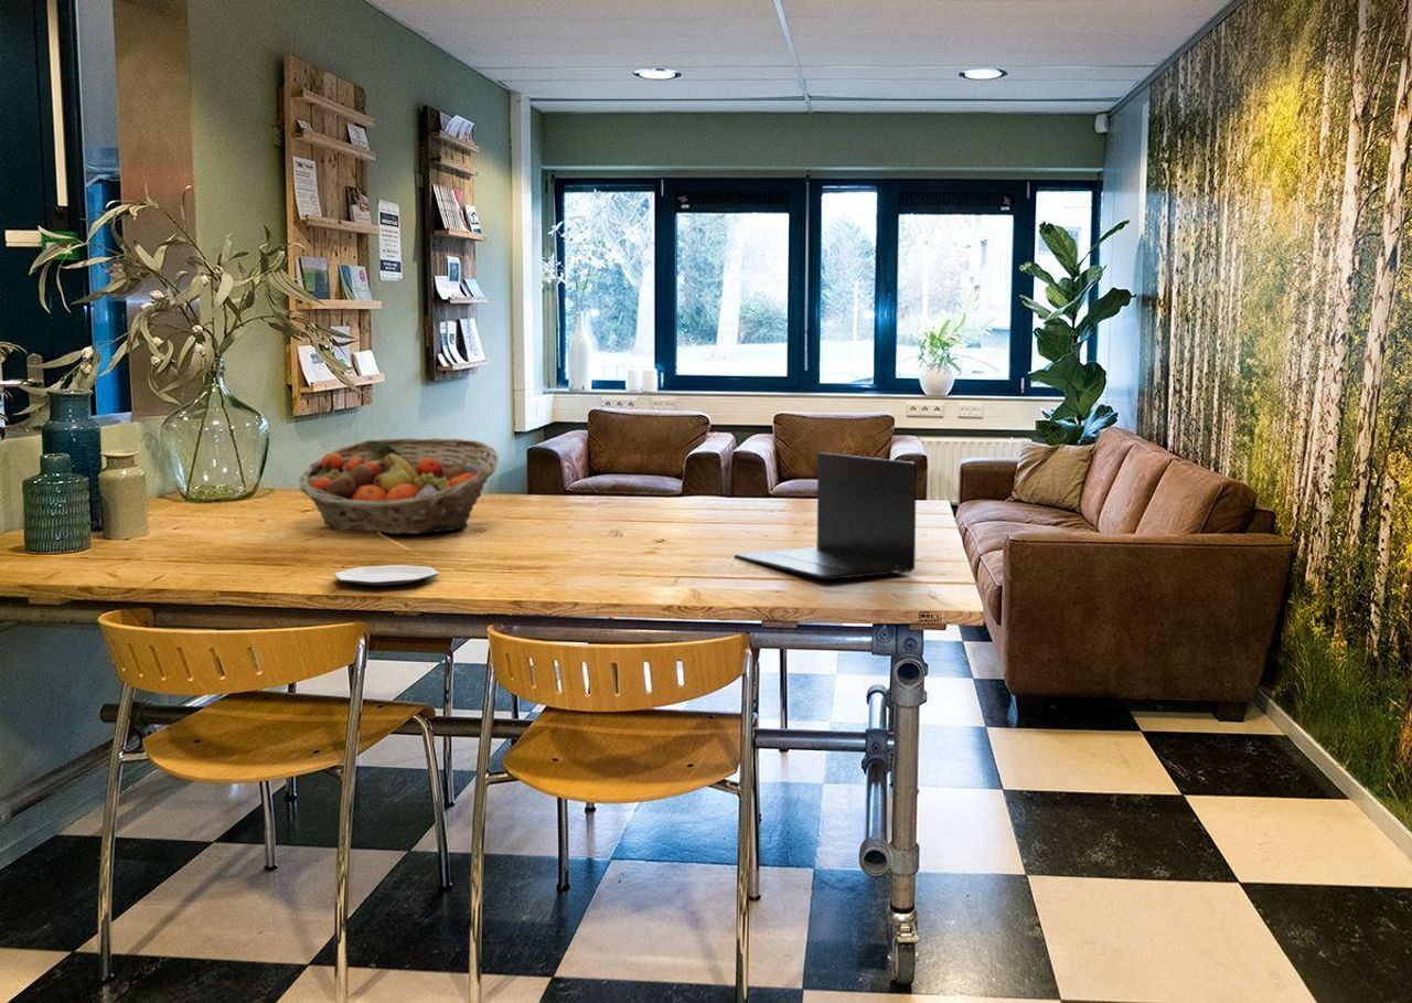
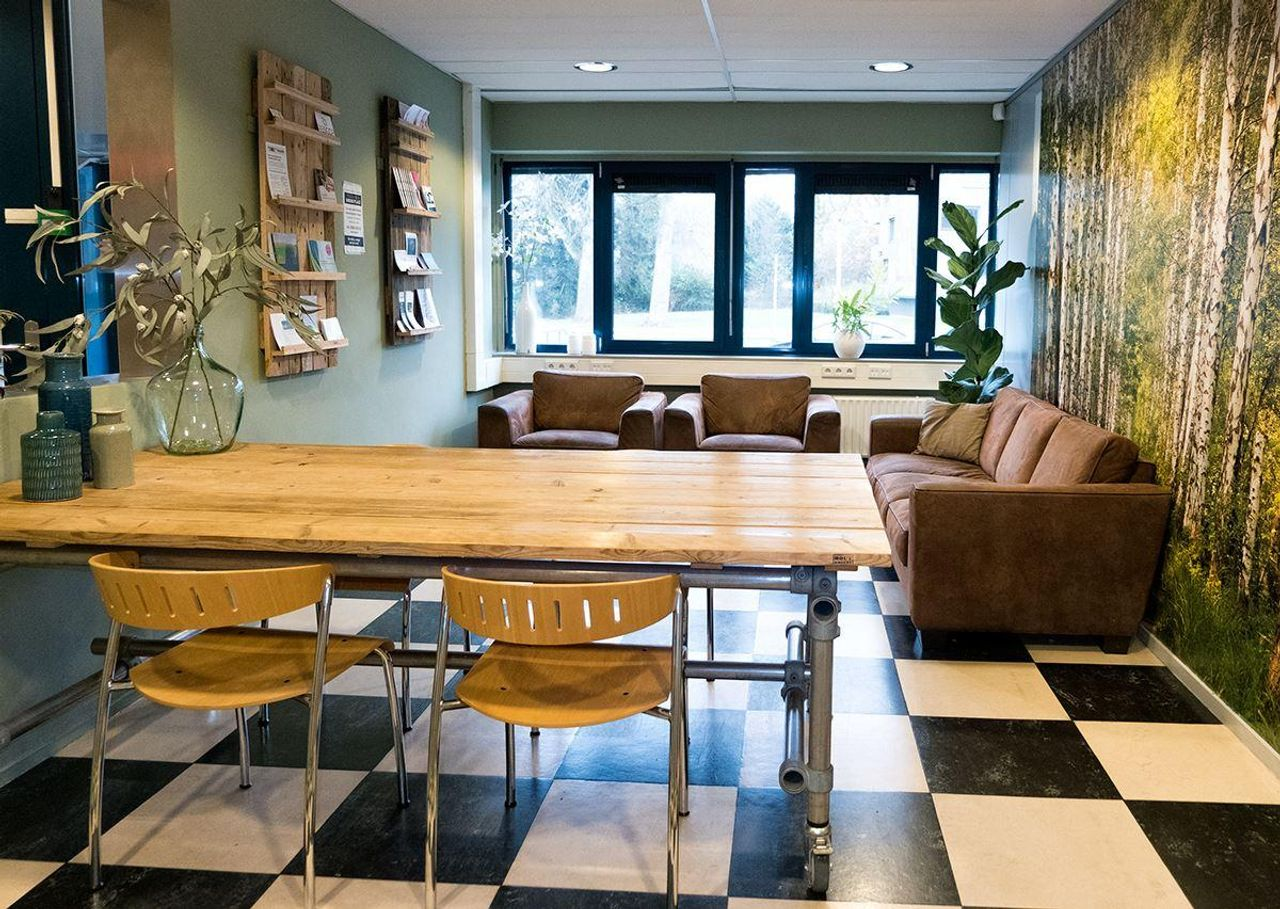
- fruit basket [298,437,500,535]
- laptop [734,451,918,580]
- plate [333,564,440,587]
